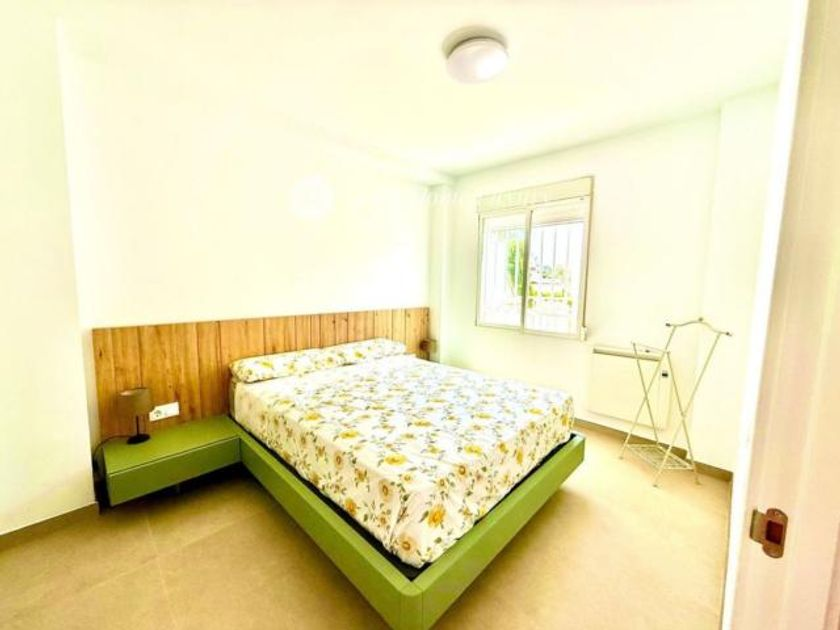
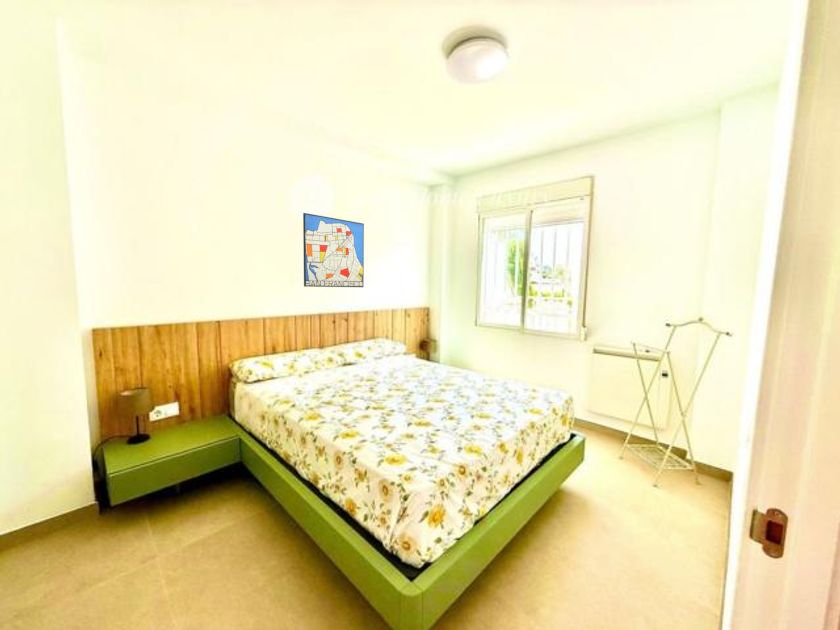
+ wall art [302,212,365,288]
